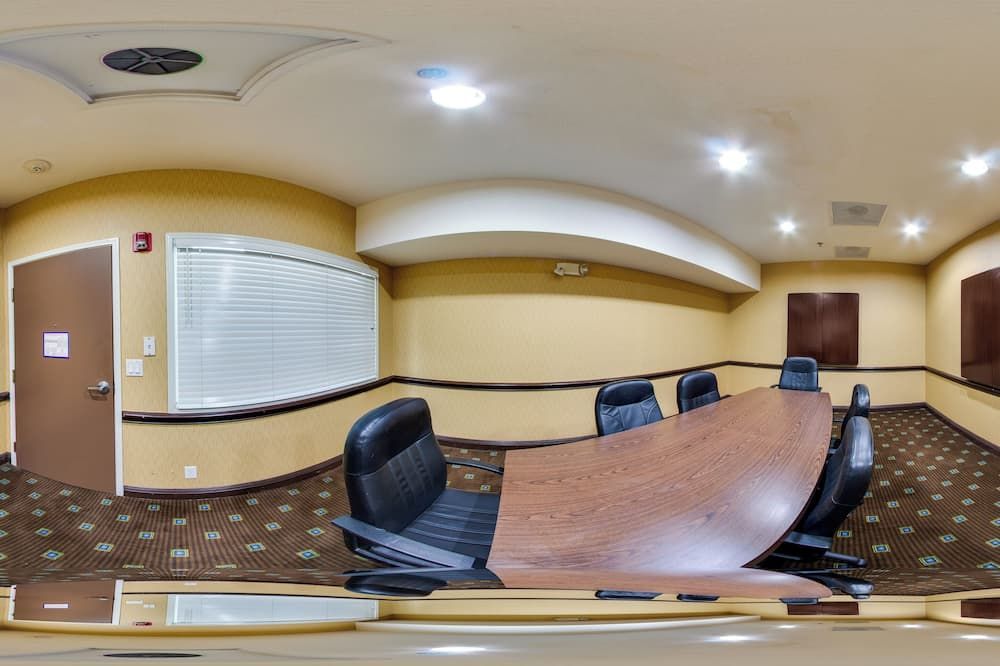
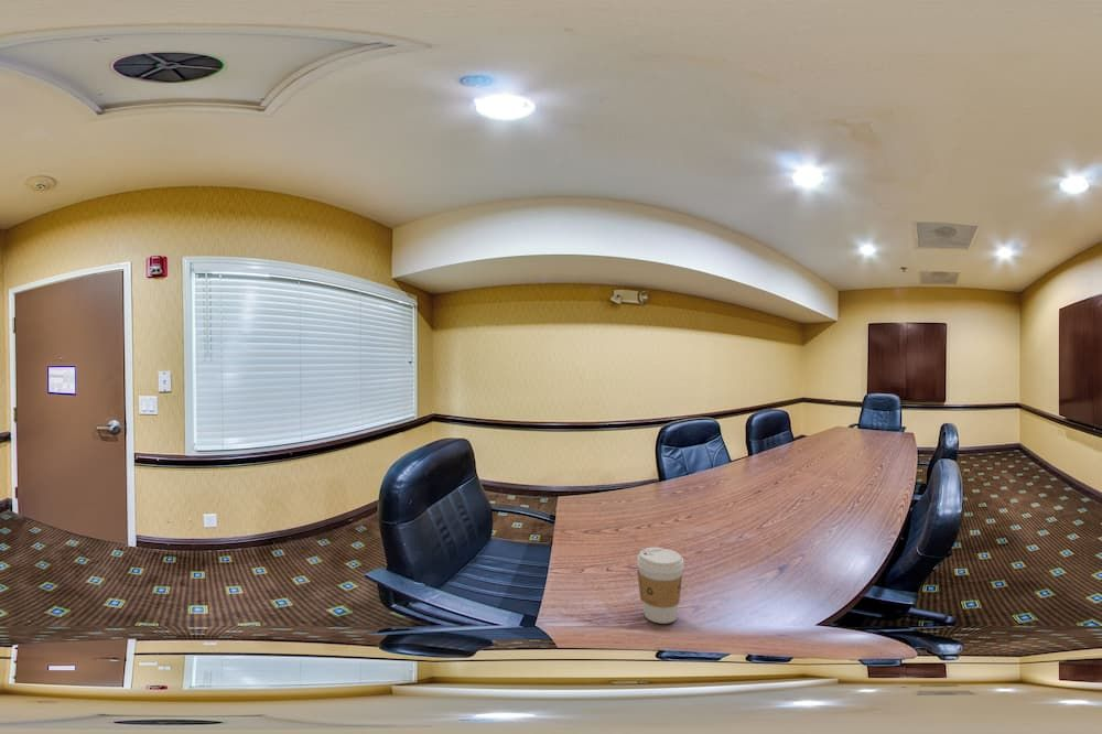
+ coffee cup [636,547,685,625]
